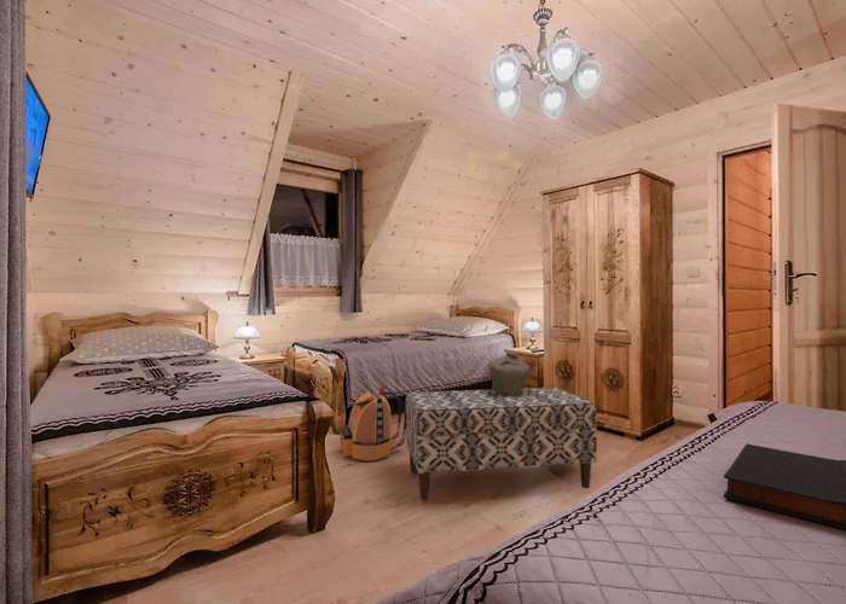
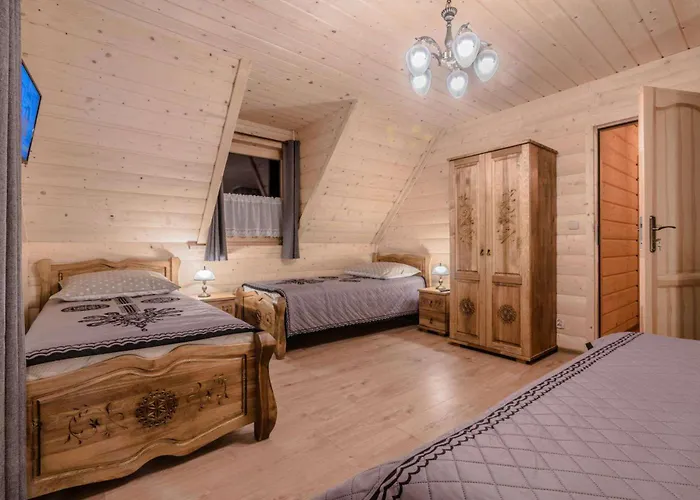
- bench [405,387,598,501]
- book [723,443,846,530]
- jar [488,350,532,396]
- backpack [338,384,406,461]
